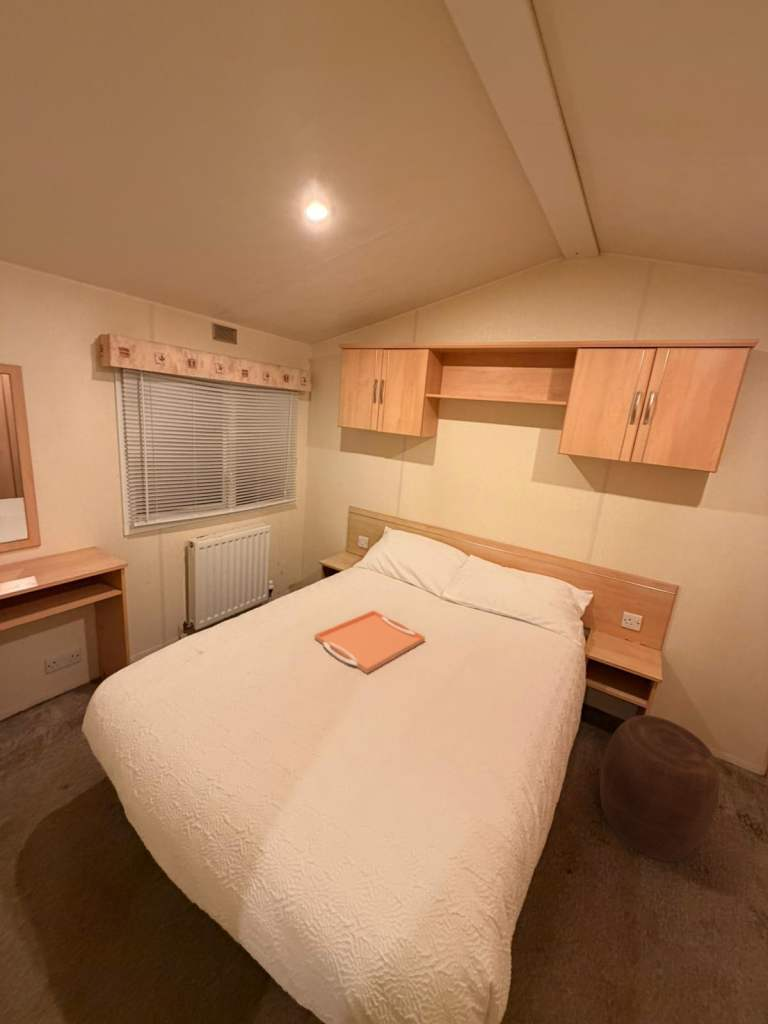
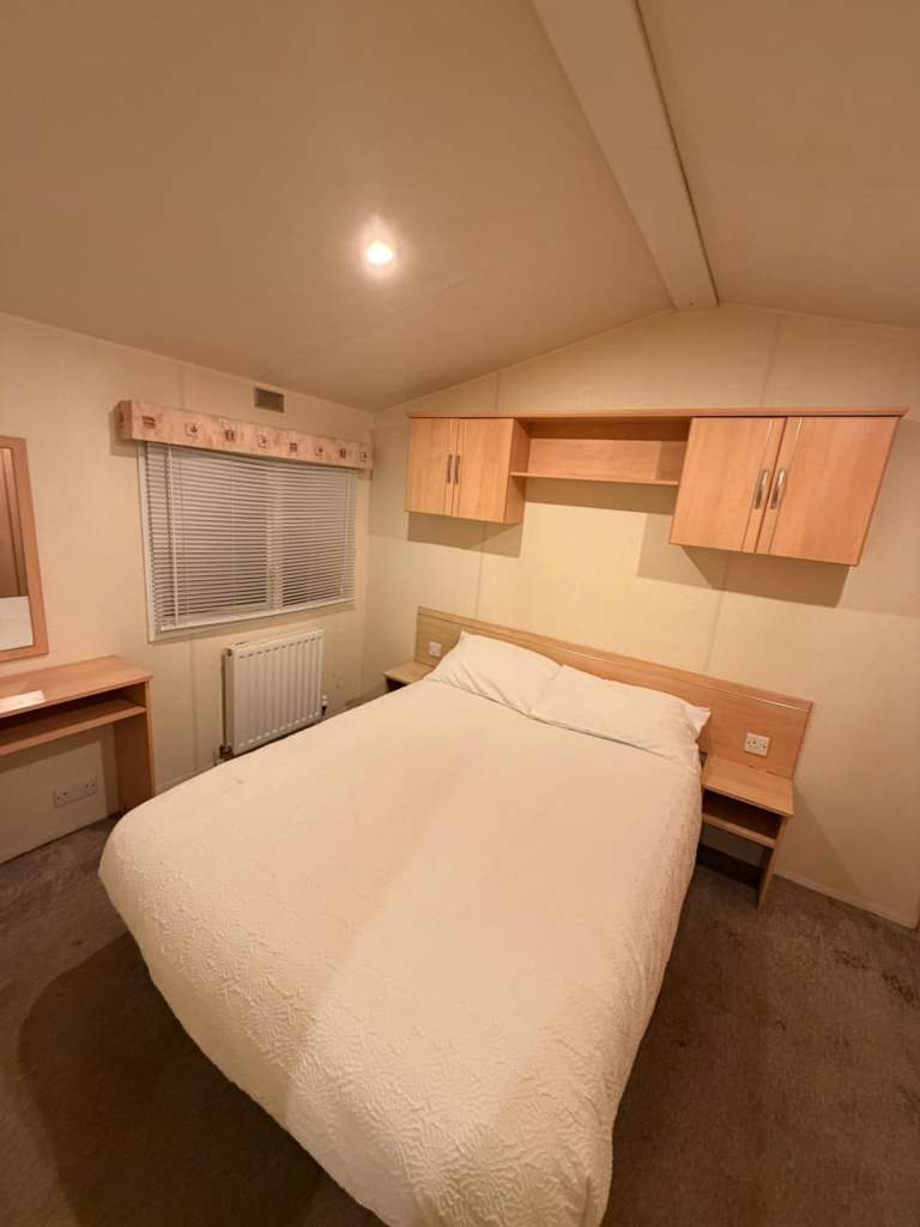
- stool [599,714,720,863]
- serving tray [313,609,426,675]
